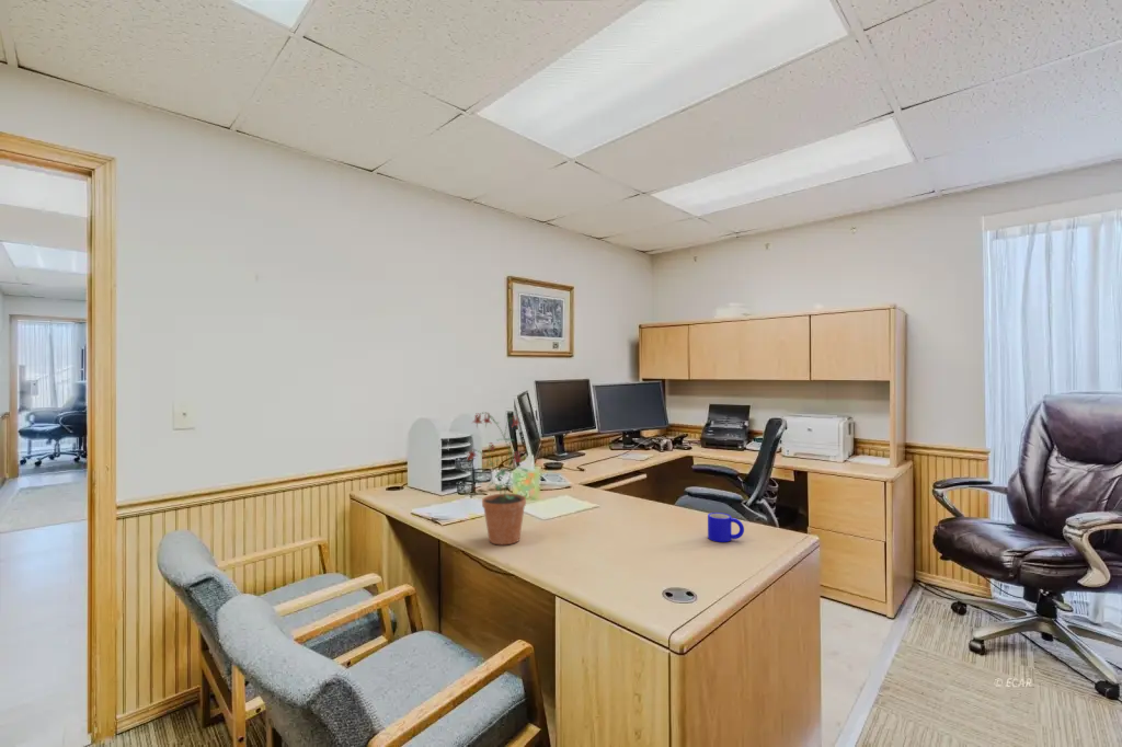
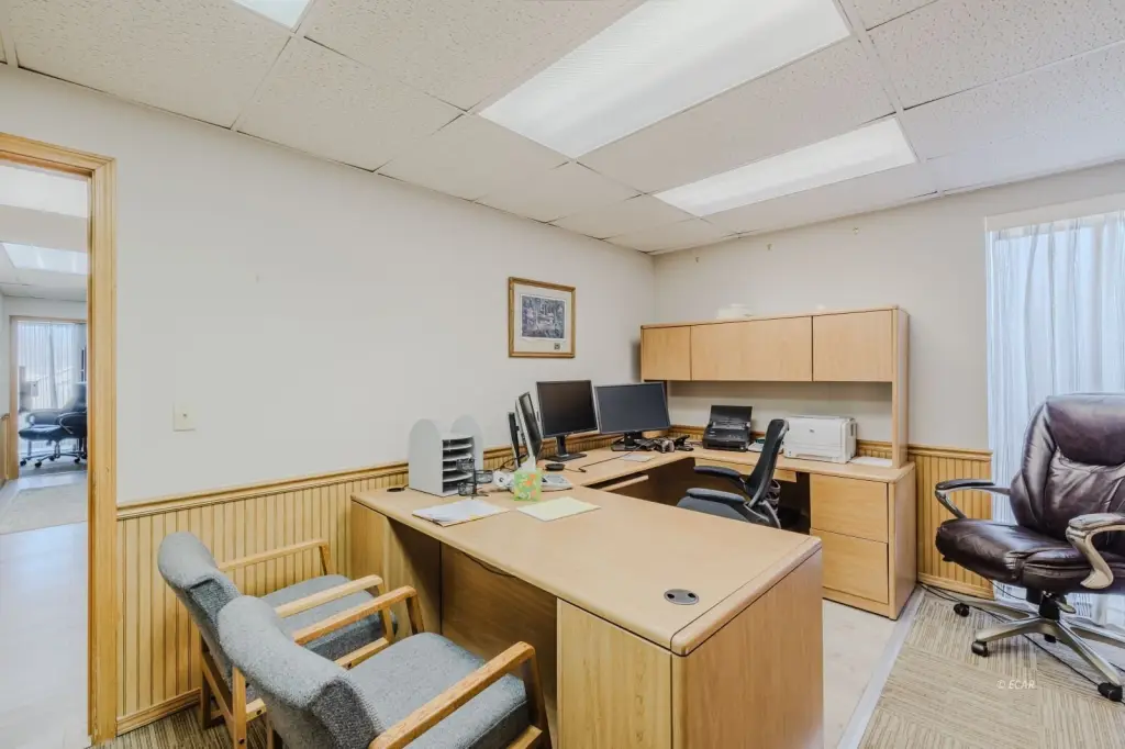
- potted plant [463,411,533,545]
- mug [707,512,745,543]
